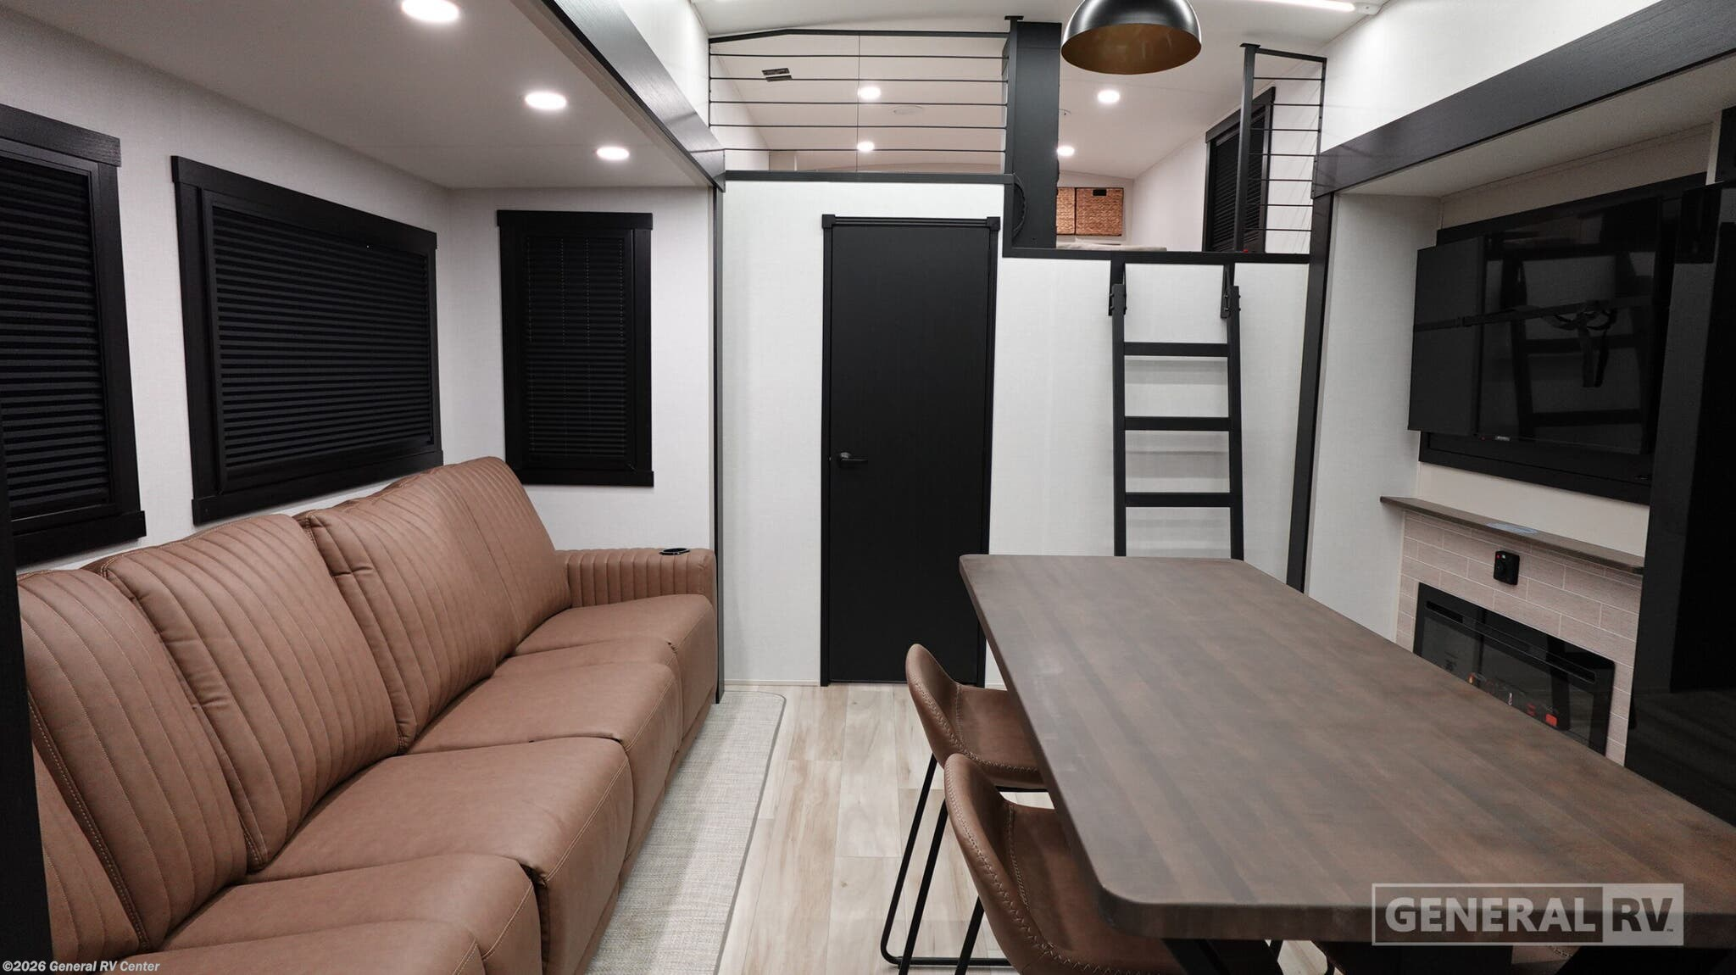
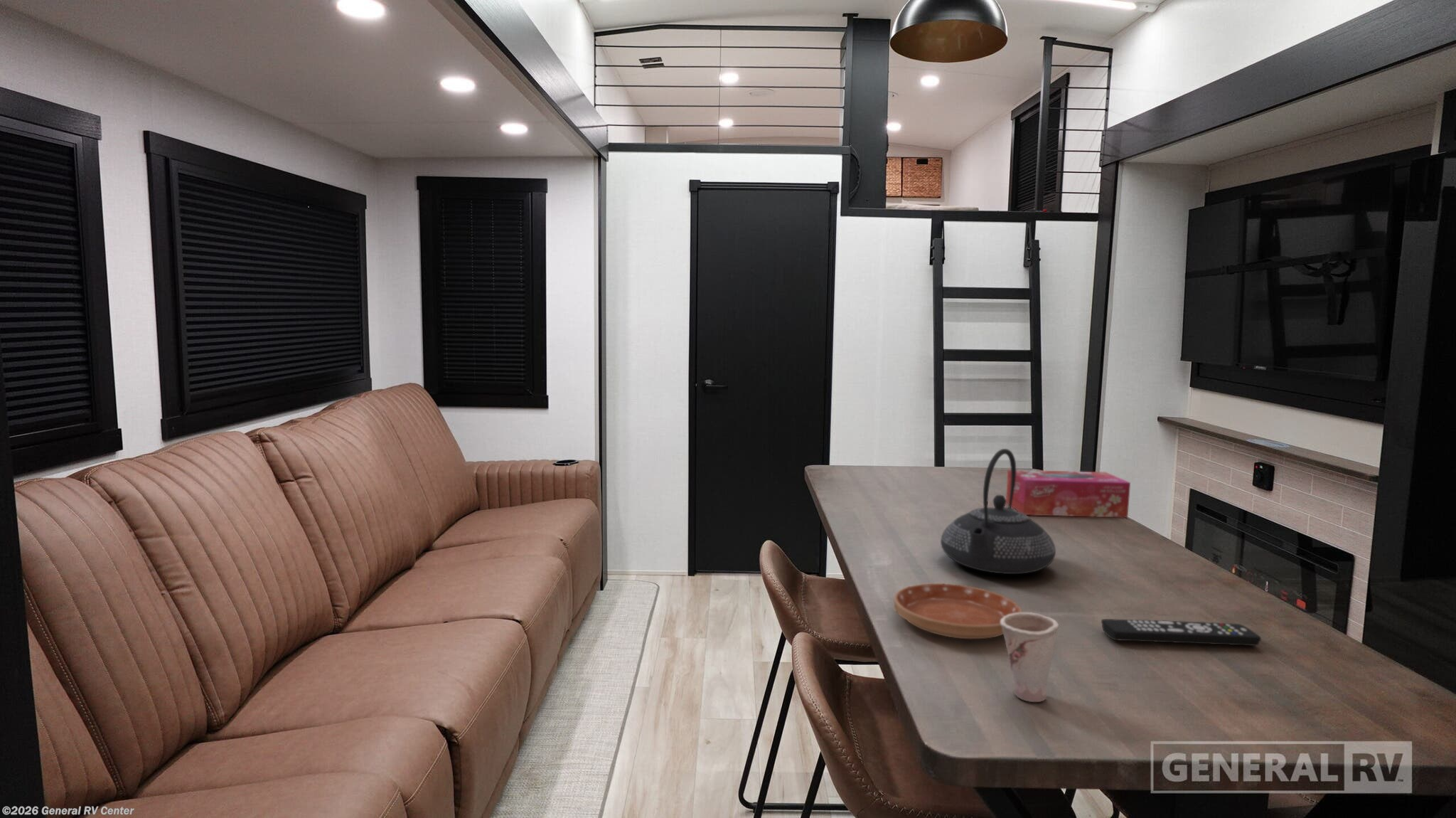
+ cup [1000,612,1059,703]
+ teapot [940,448,1056,575]
+ tissue box [1005,469,1131,519]
+ remote control [1101,618,1262,647]
+ saucer [894,583,1022,639]
